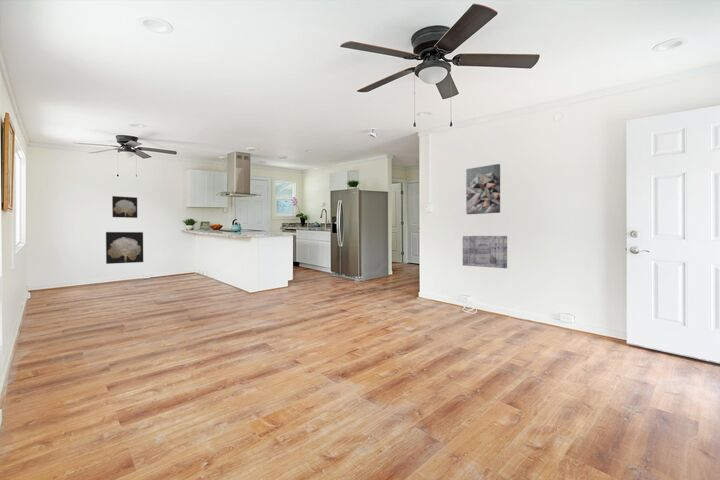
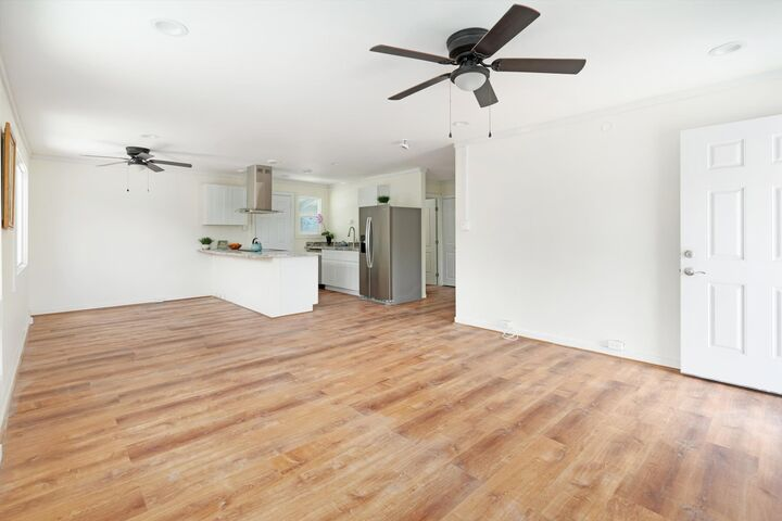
- wall art [105,231,144,265]
- wall art [111,195,138,219]
- wall art [465,163,501,215]
- wall art [462,235,508,269]
